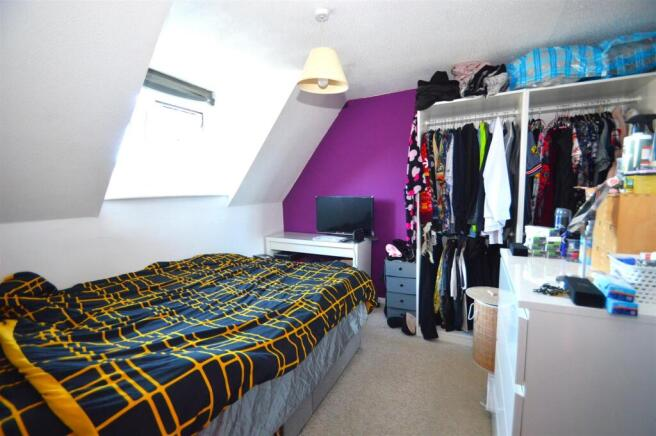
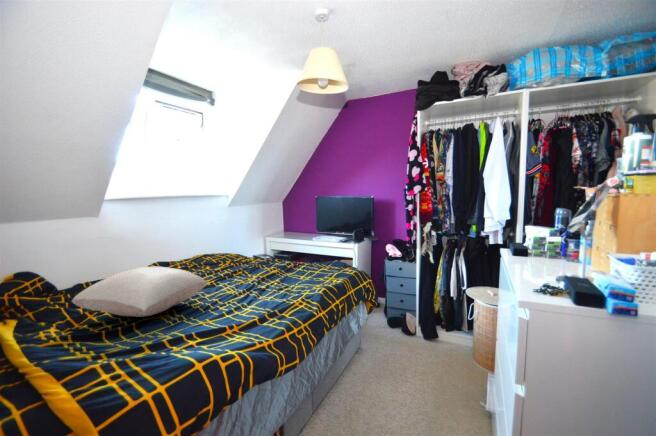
+ pillow [71,266,209,318]
